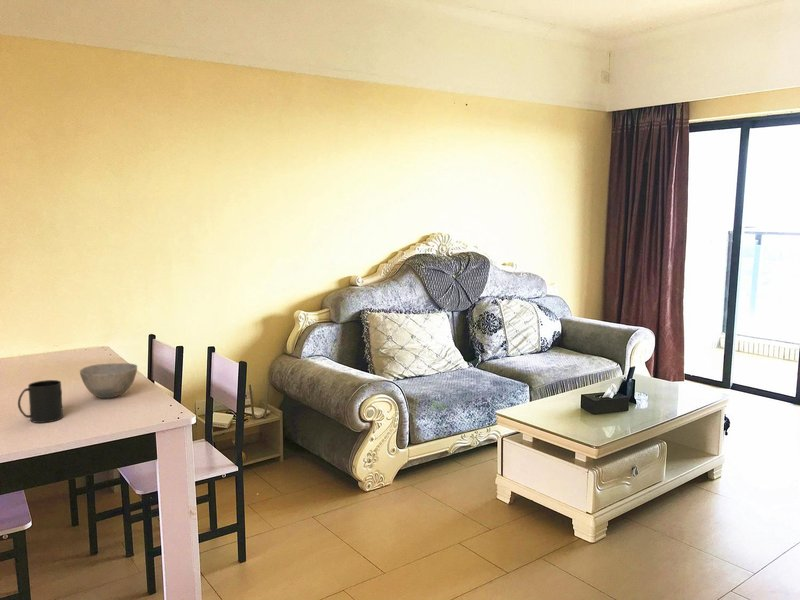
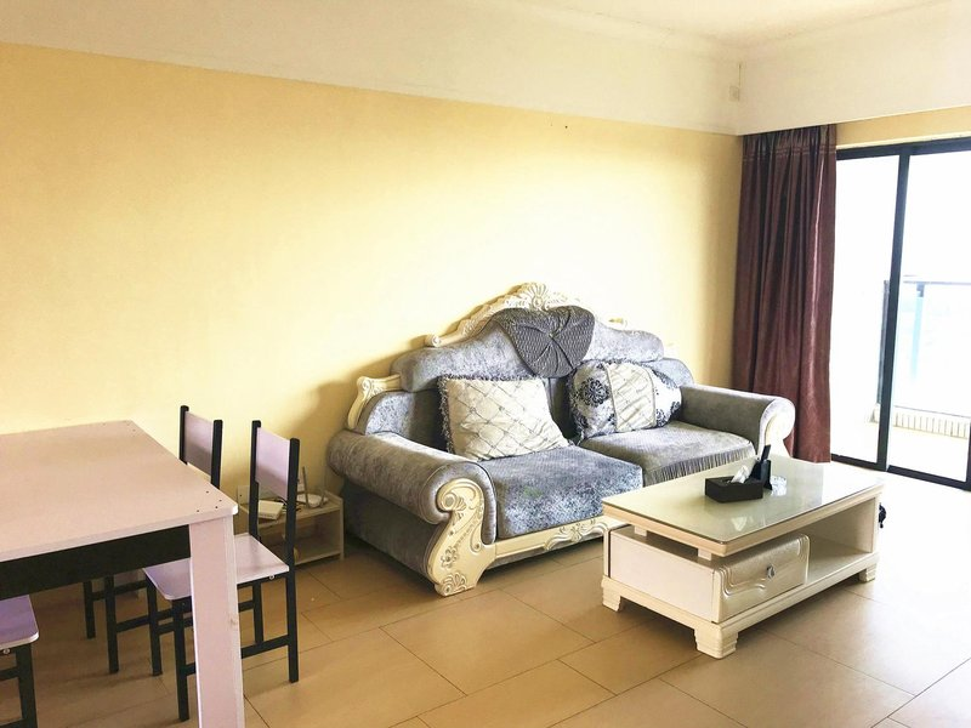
- mug [17,379,64,424]
- bowl [79,362,138,399]
